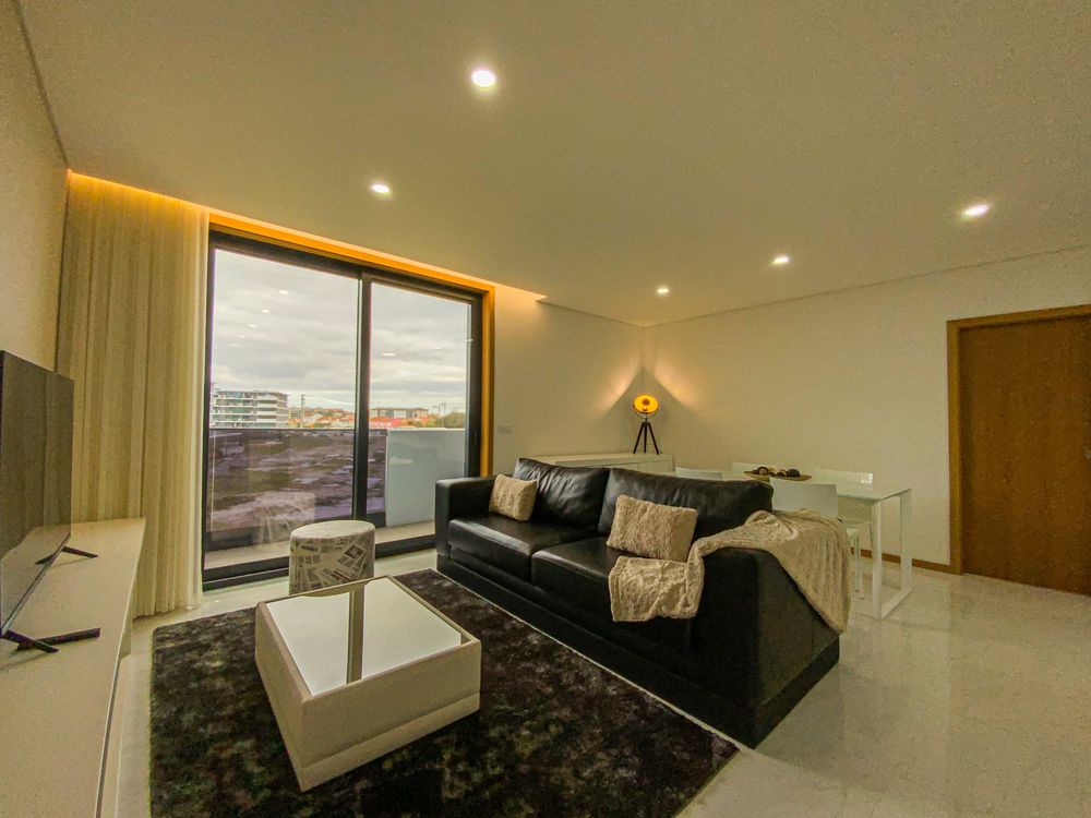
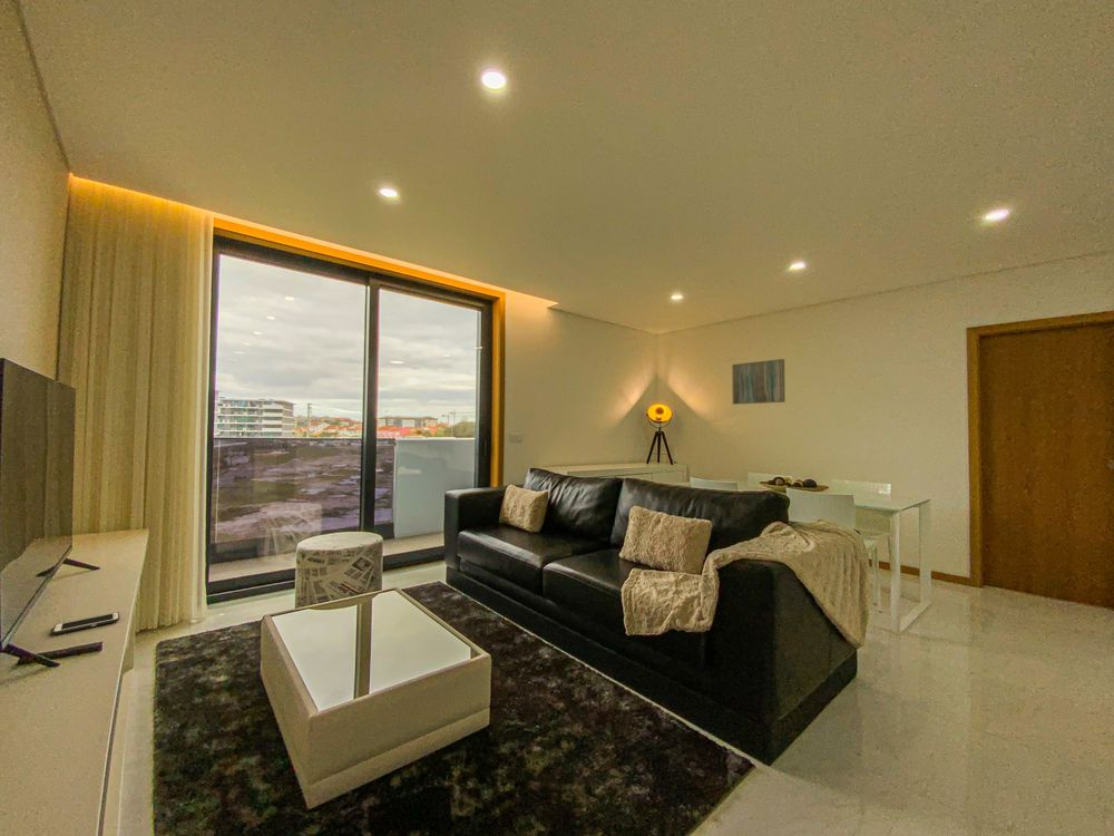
+ wall art [731,358,786,406]
+ cell phone [51,611,120,635]
